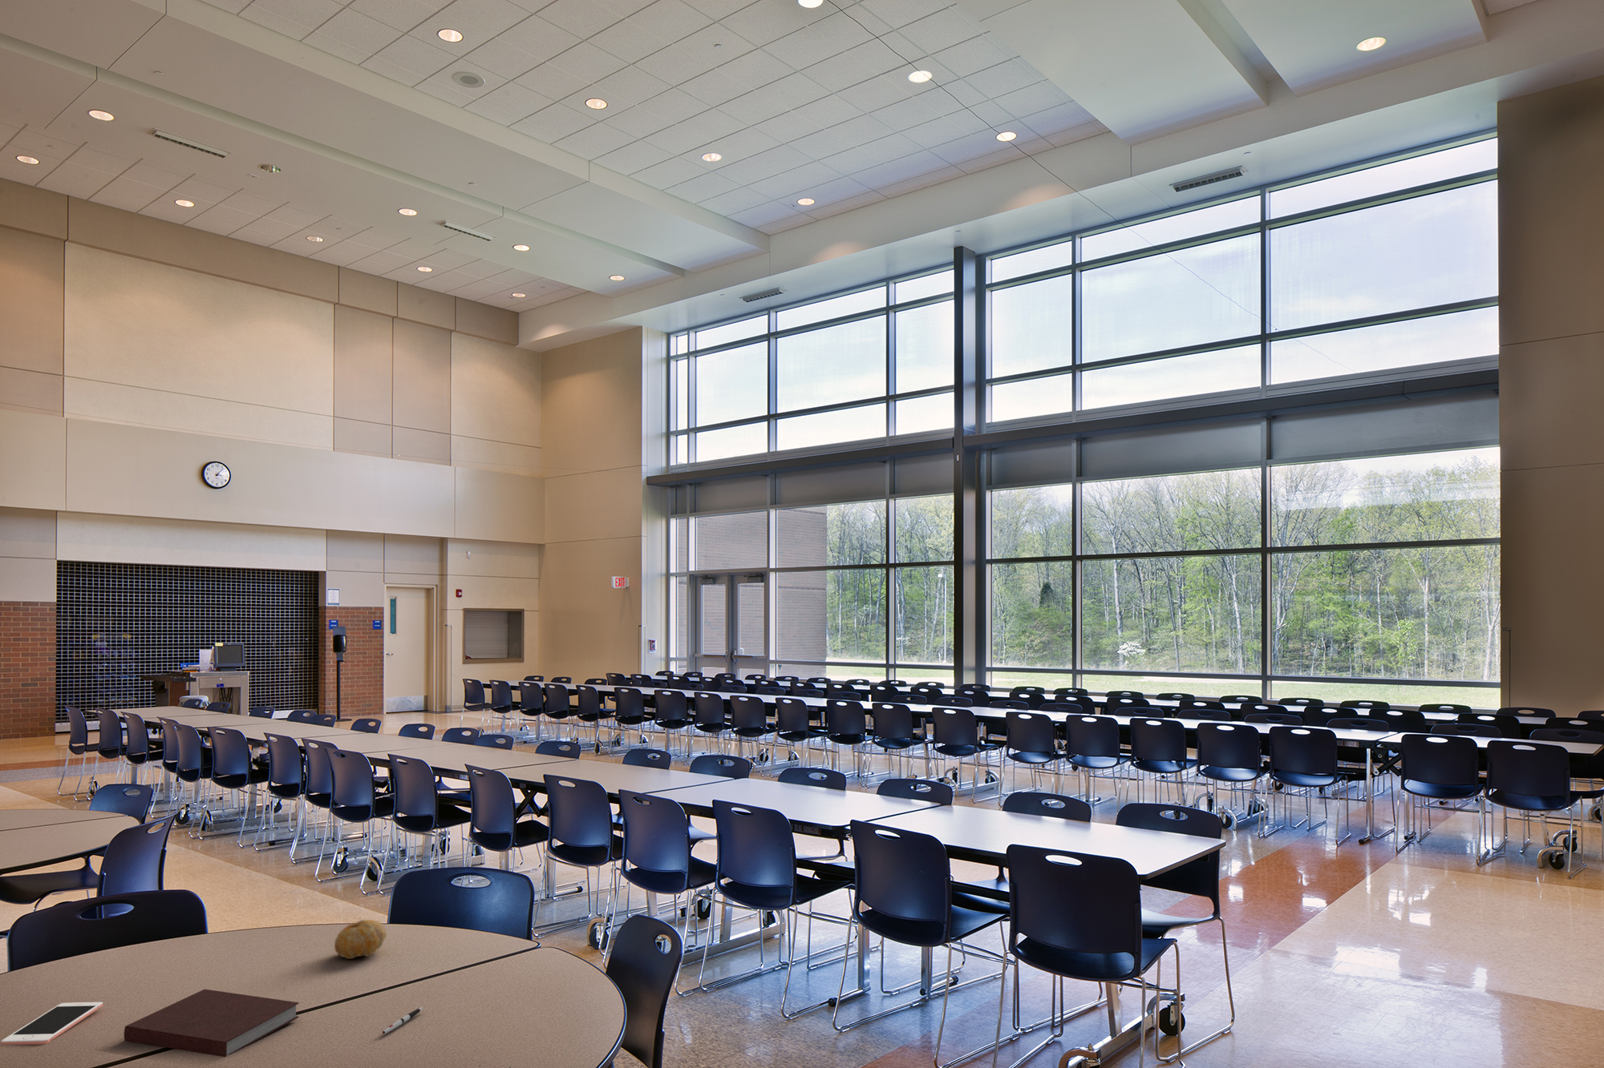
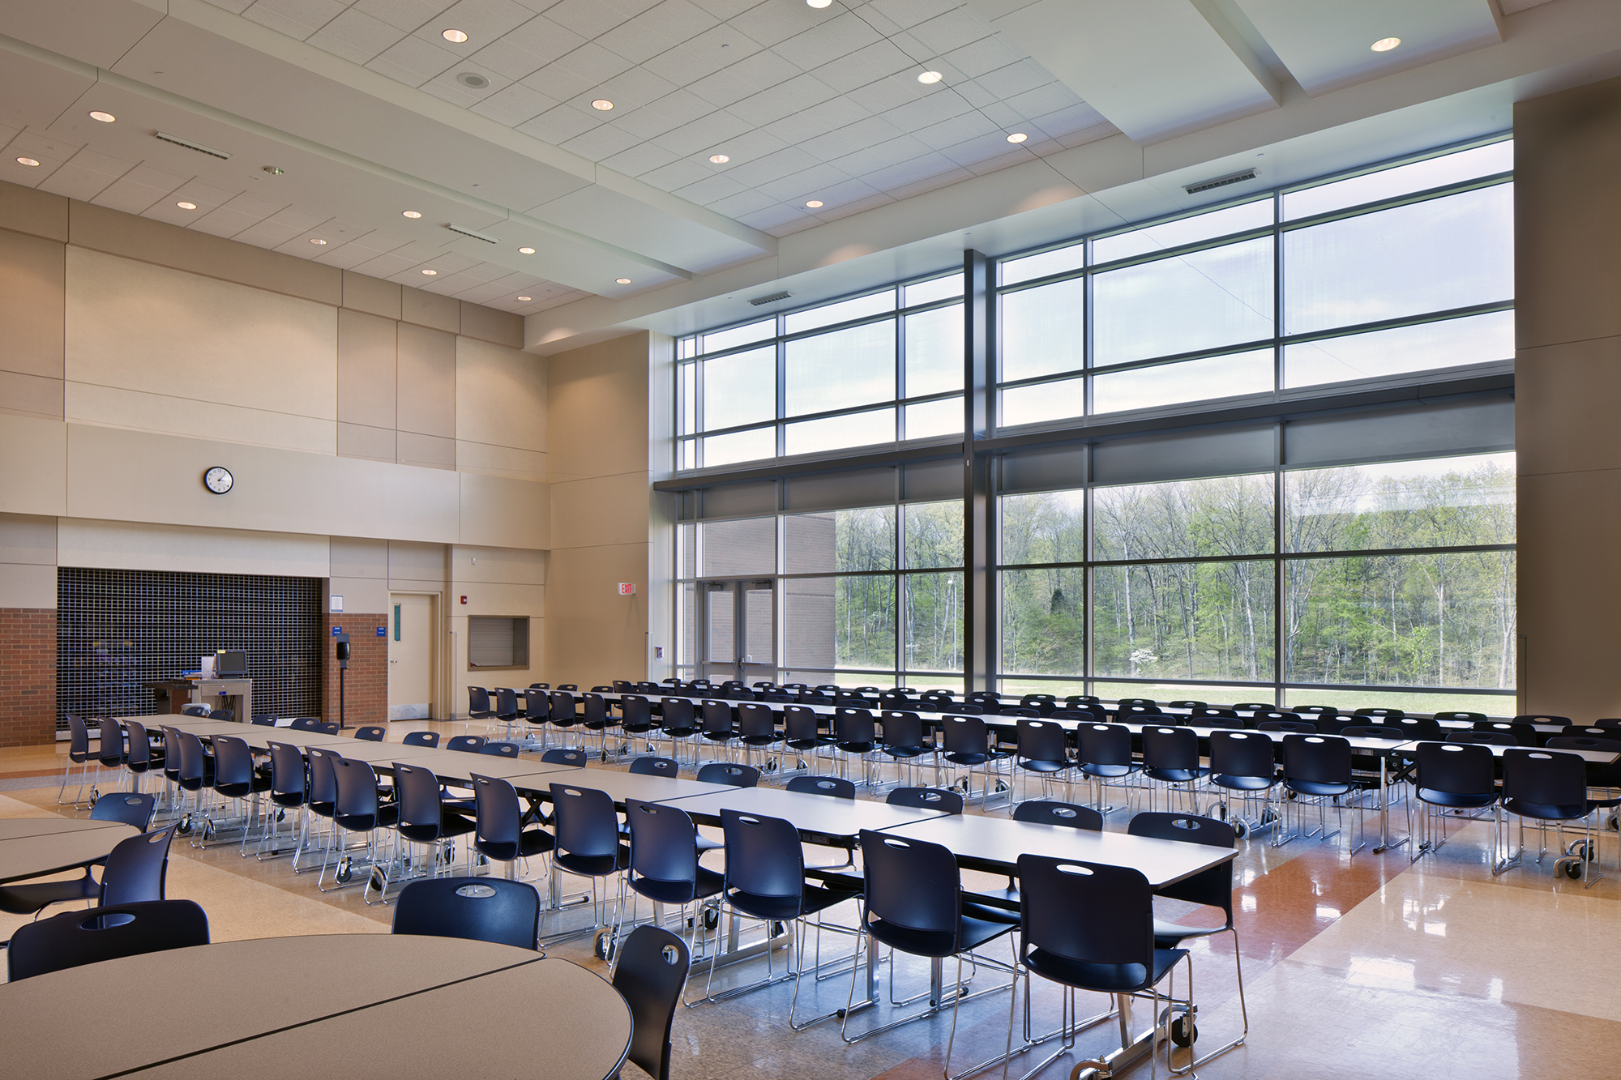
- fruit [334,919,388,960]
- cell phone [0,1001,104,1045]
- notebook [124,988,301,1057]
- pen [382,1006,425,1035]
